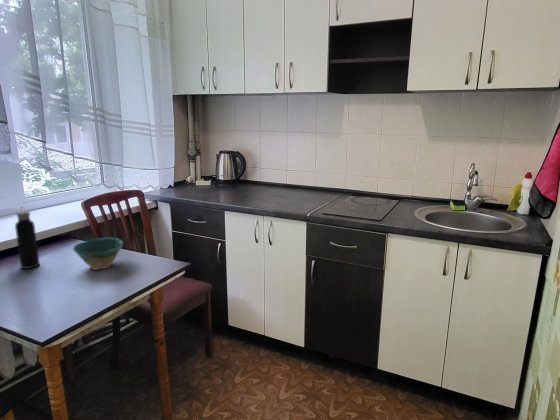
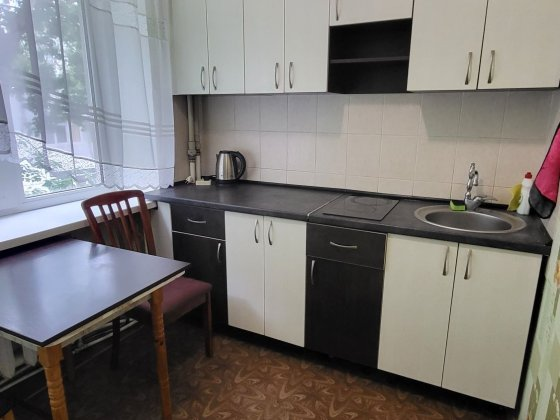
- water bottle [14,207,41,270]
- bowl [72,237,124,271]
